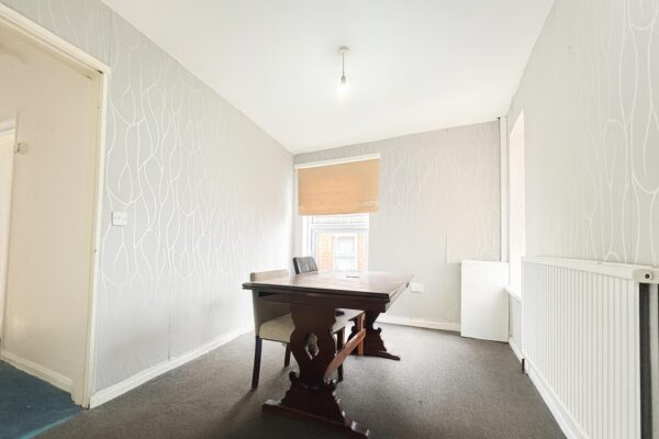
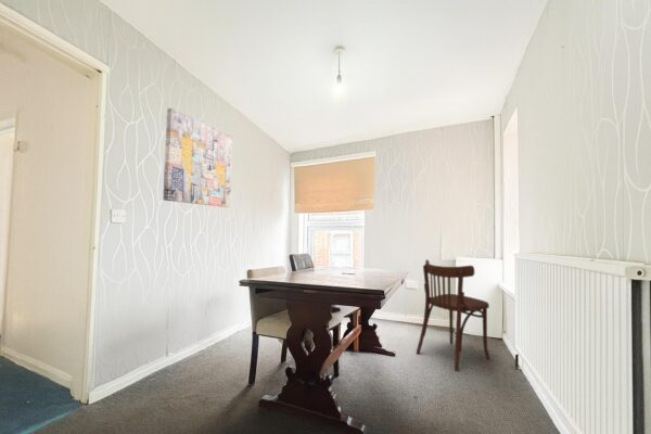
+ wall art [162,107,233,208]
+ dining chair [416,258,490,373]
